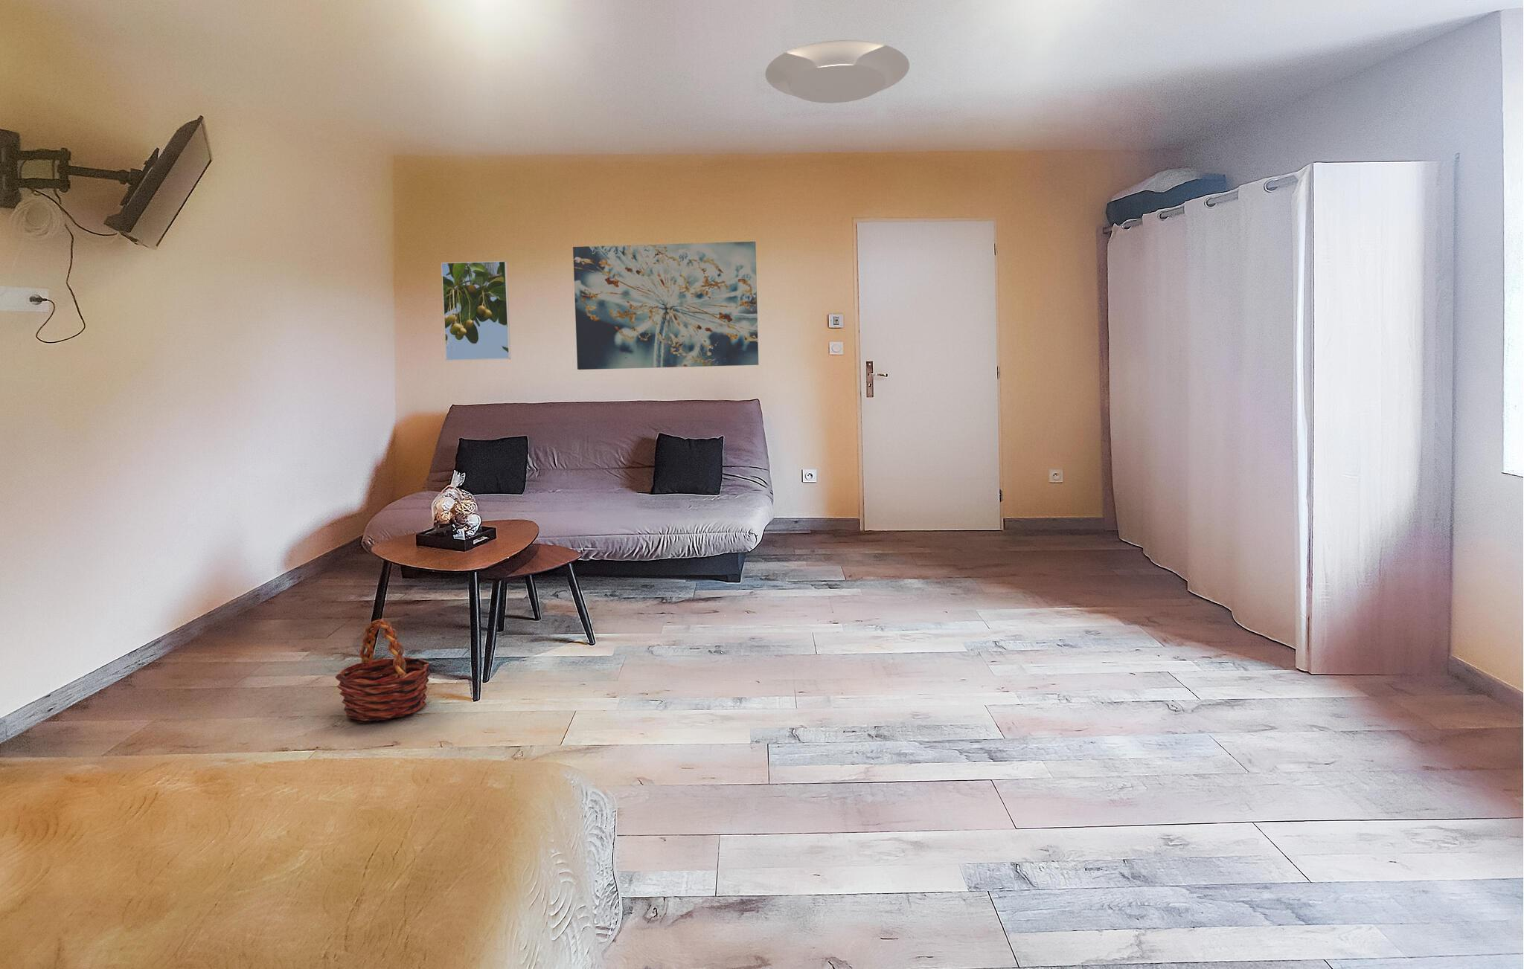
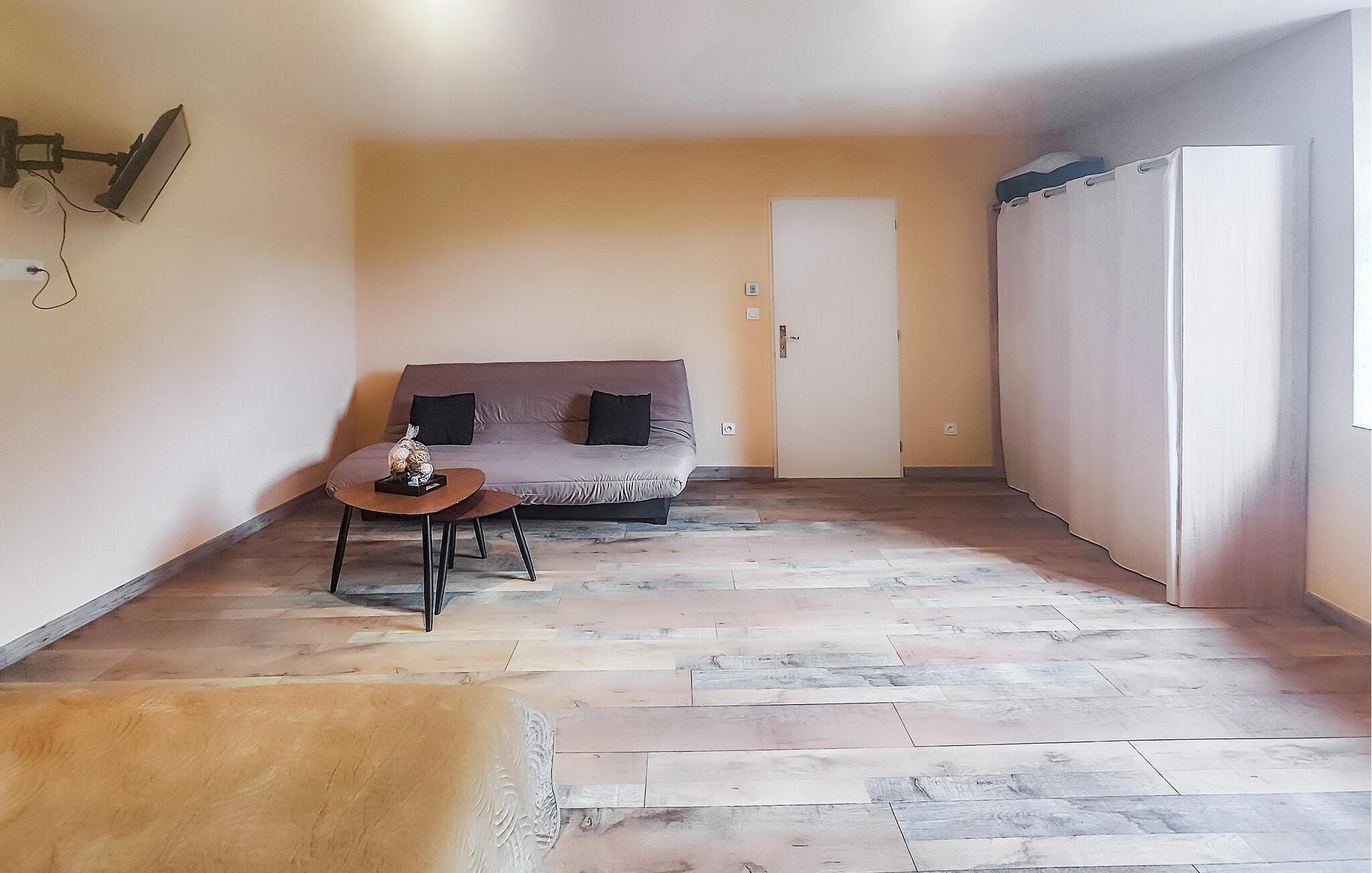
- wall art [572,241,759,371]
- basket [334,618,432,723]
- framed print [441,260,511,362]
- ceiling light [764,40,910,104]
